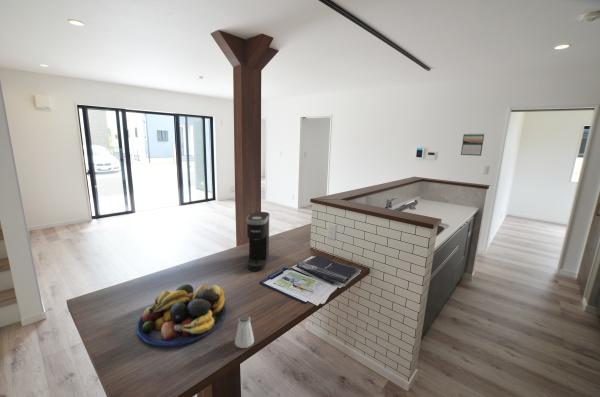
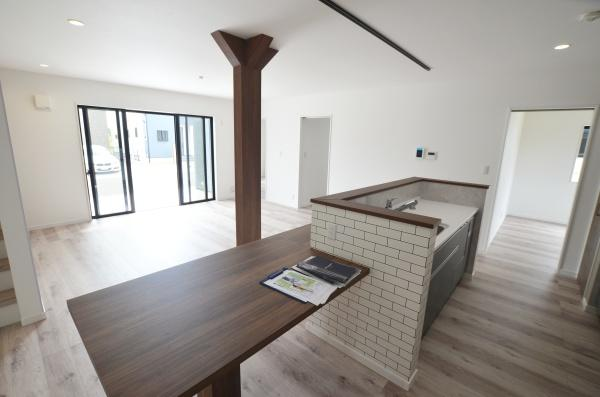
- coffee maker [245,211,270,272]
- calendar [460,132,485,157]
- saltshaker [234,314,255,349]
- fruit bowl [136,283,227,347]
